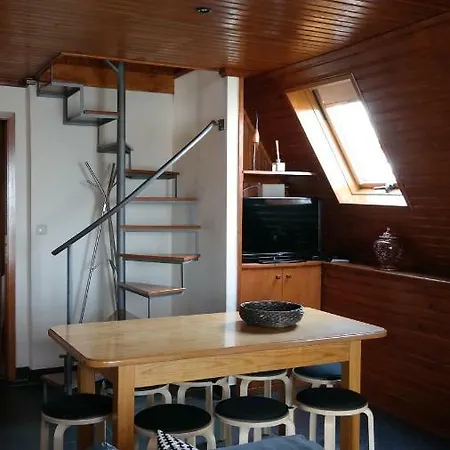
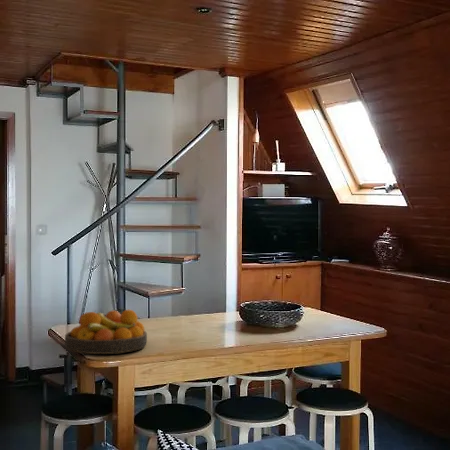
+ fruit bowl [64,309,148,355]
